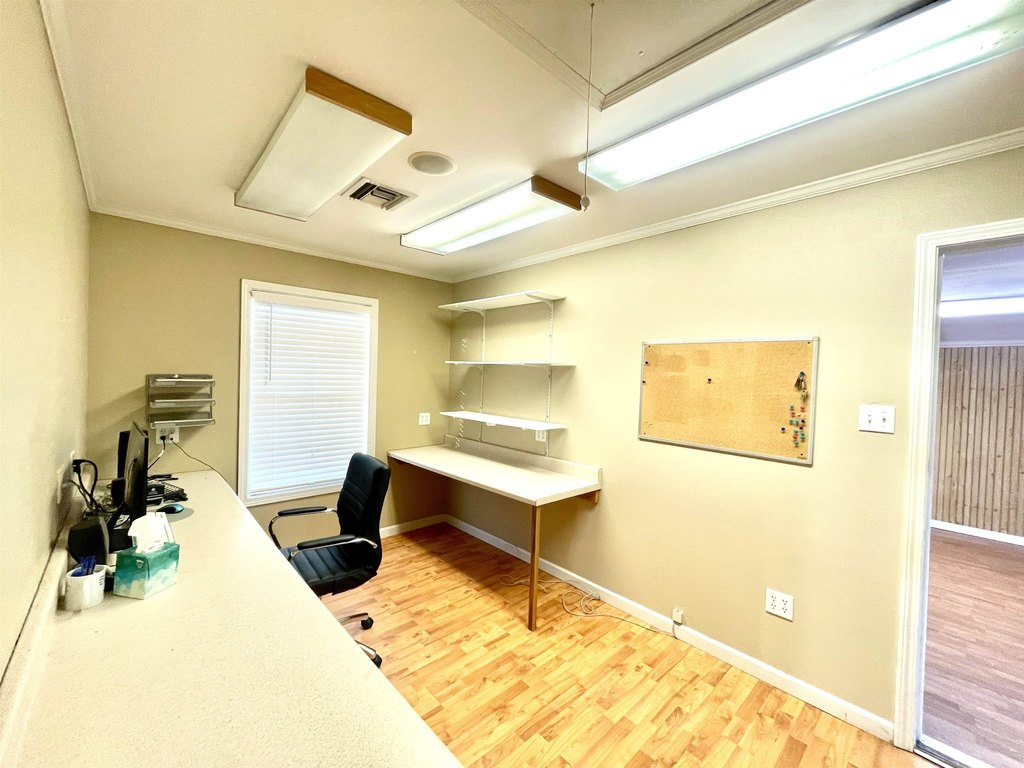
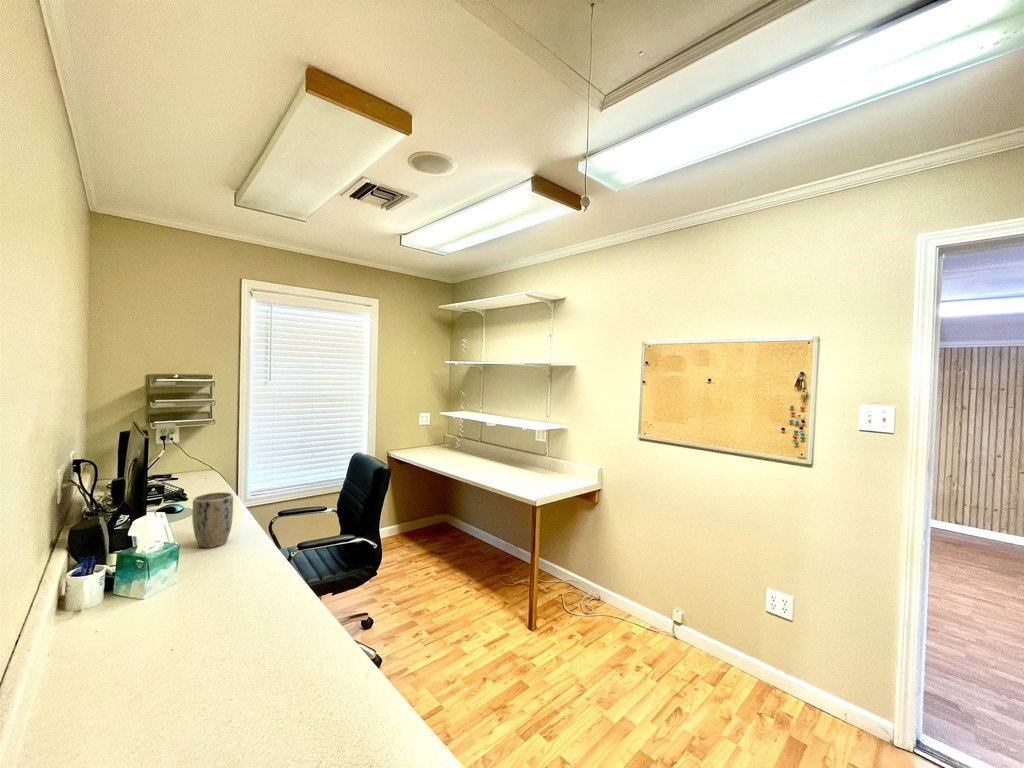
+ plant pot [191,491,234,549]
